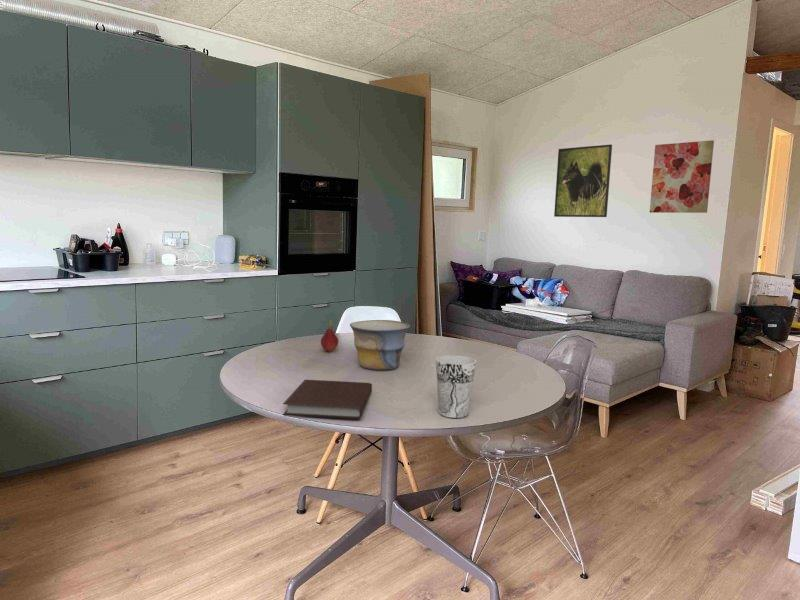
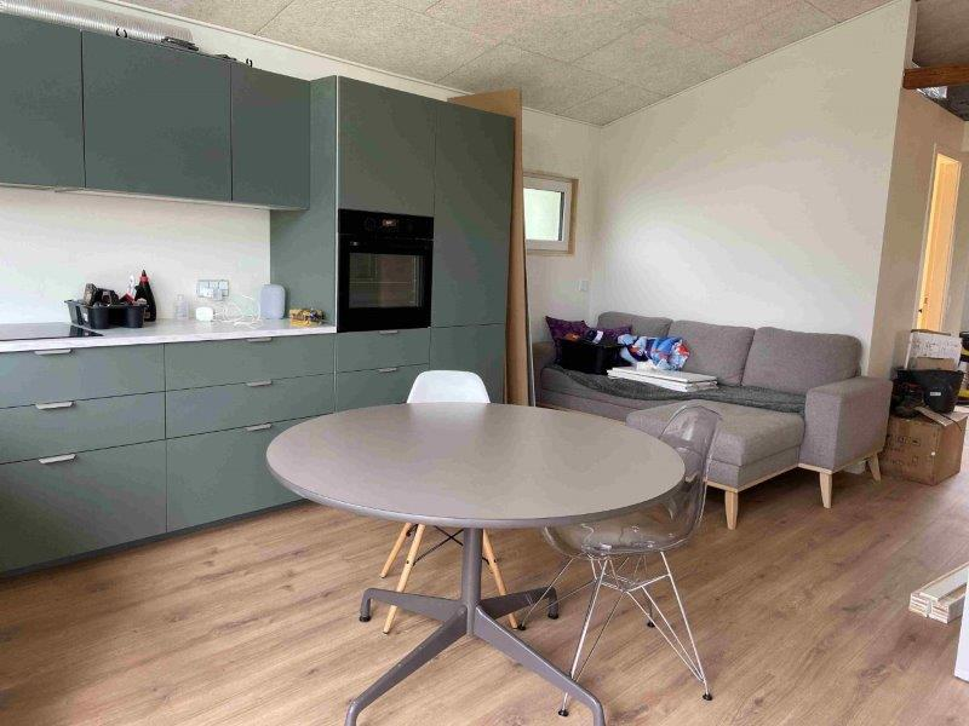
- notebook [282,379,373,420]
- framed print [553,143,613,218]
- wall art [649,139,715,214]
- fruit [320,319,340,353]
- bowl [349,319,411,371]
- cup [435,355,477,419]
